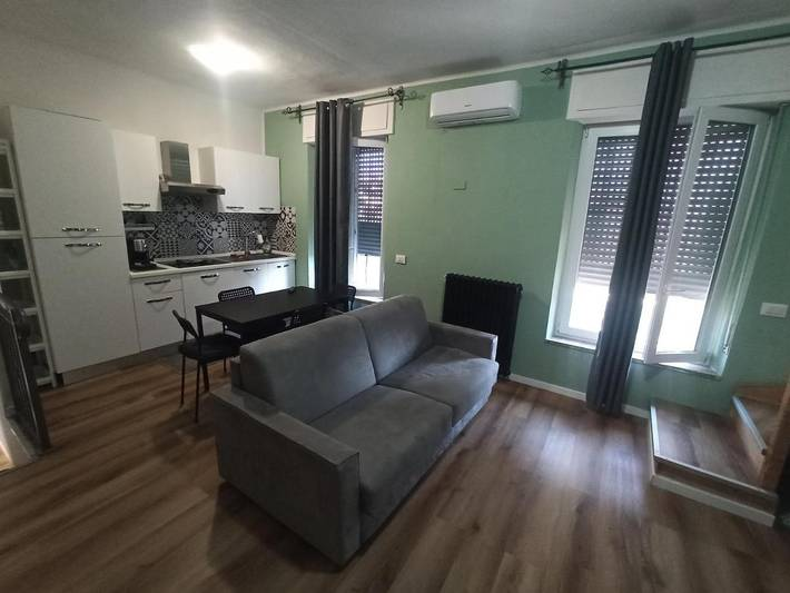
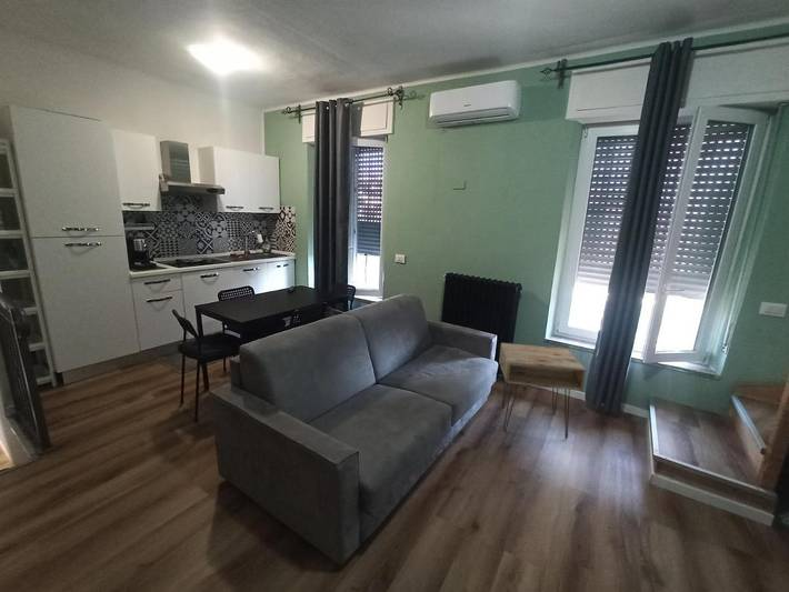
+ nightstand [498,342,587,440]
